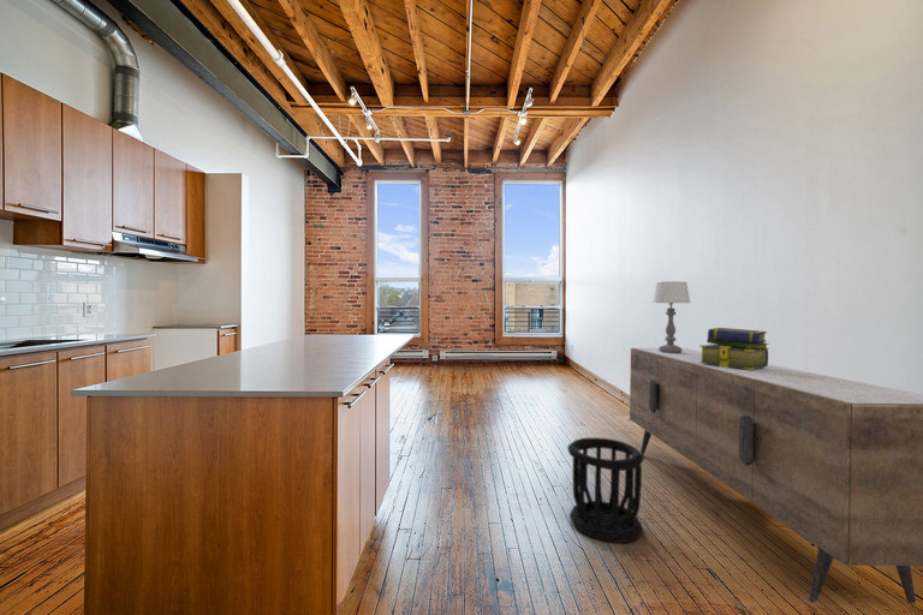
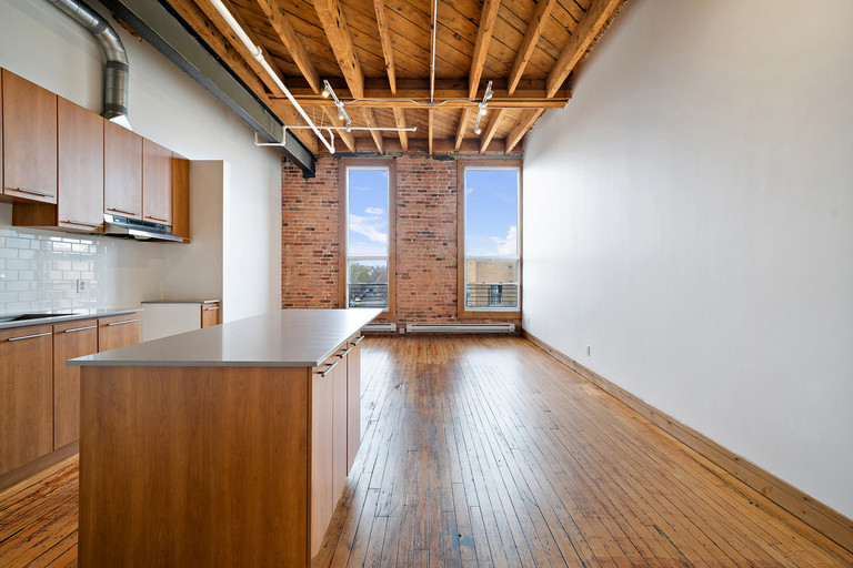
- sideboard [629,347,923,604]
- wastebasket [566,436,645,544]
- table lamp [651,280,691,353]
- stack of books [698,327,770,370]
